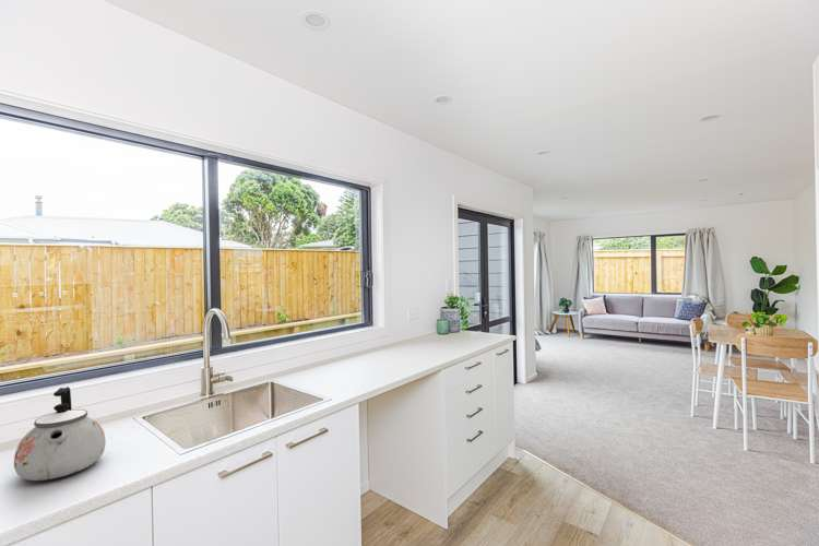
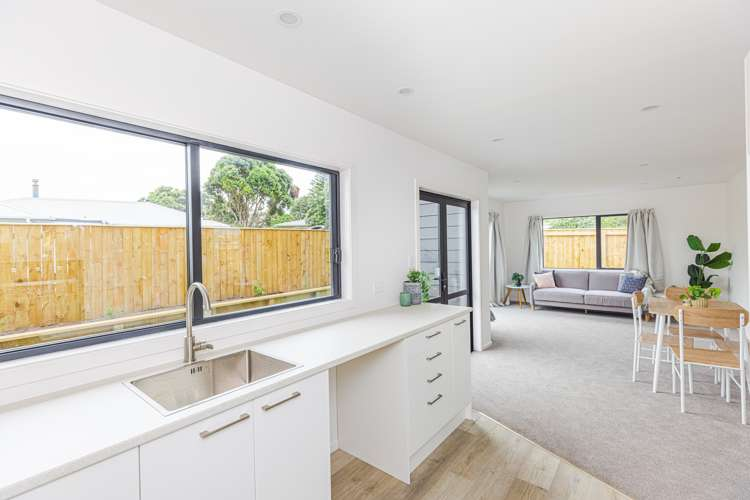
- kettle [13,385,107,482]
